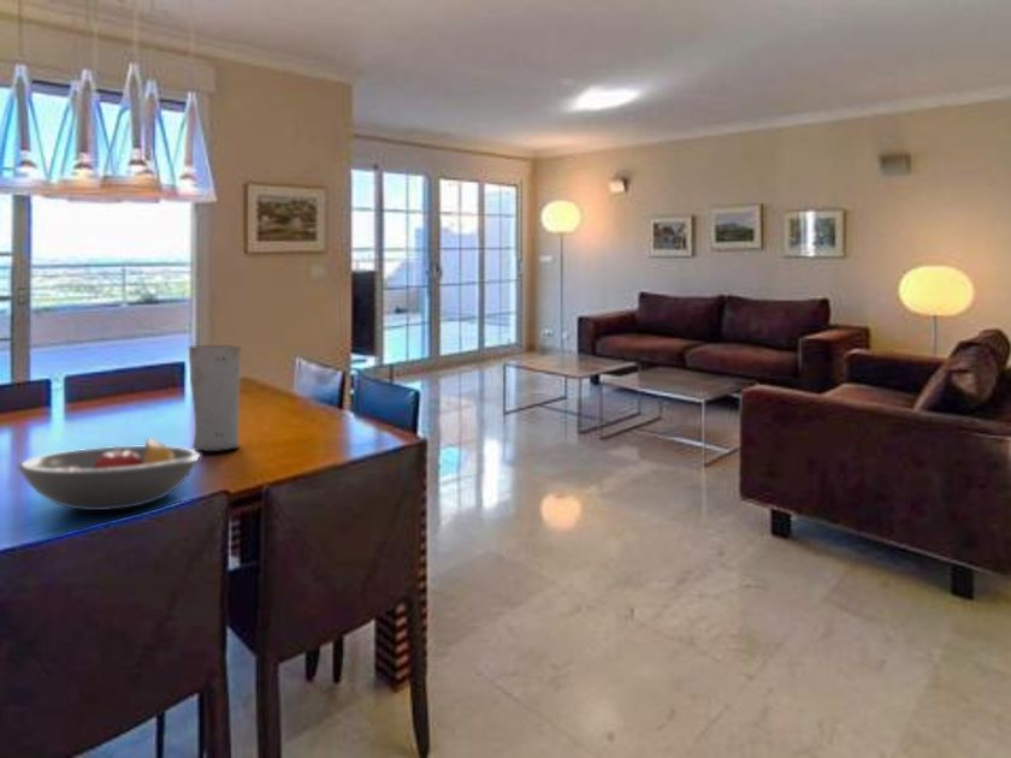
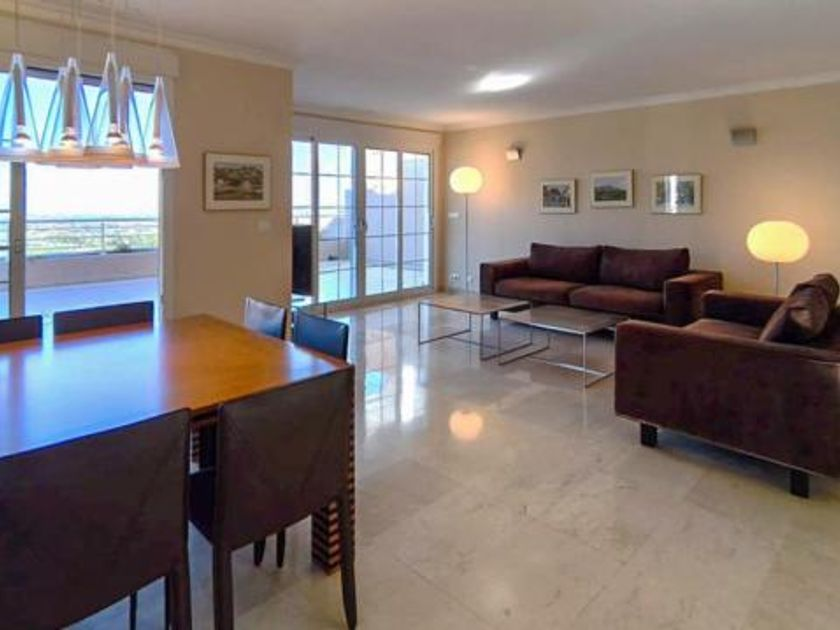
- vase [188,344,242,452]
- fruit bowl [17,437,201,511]
